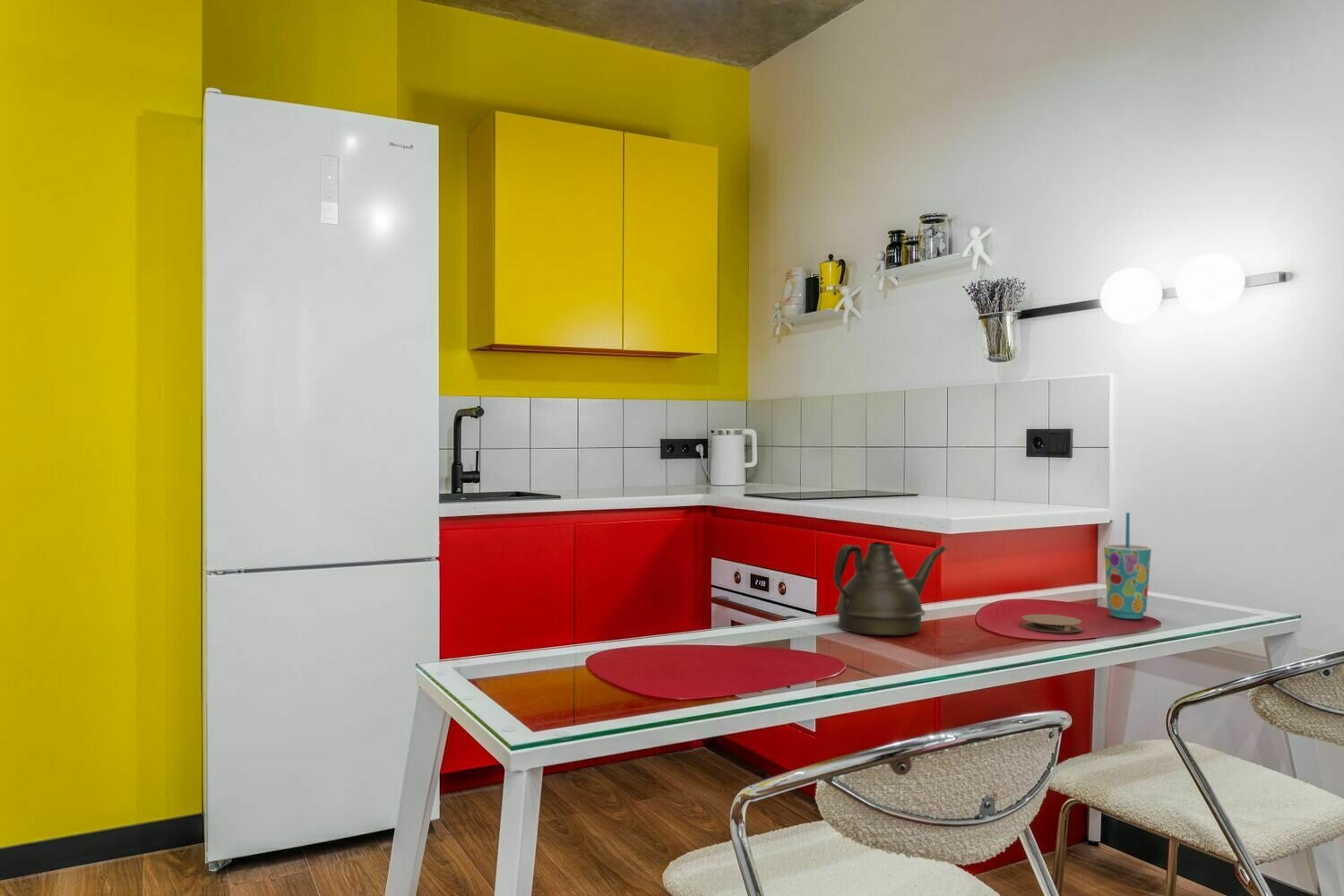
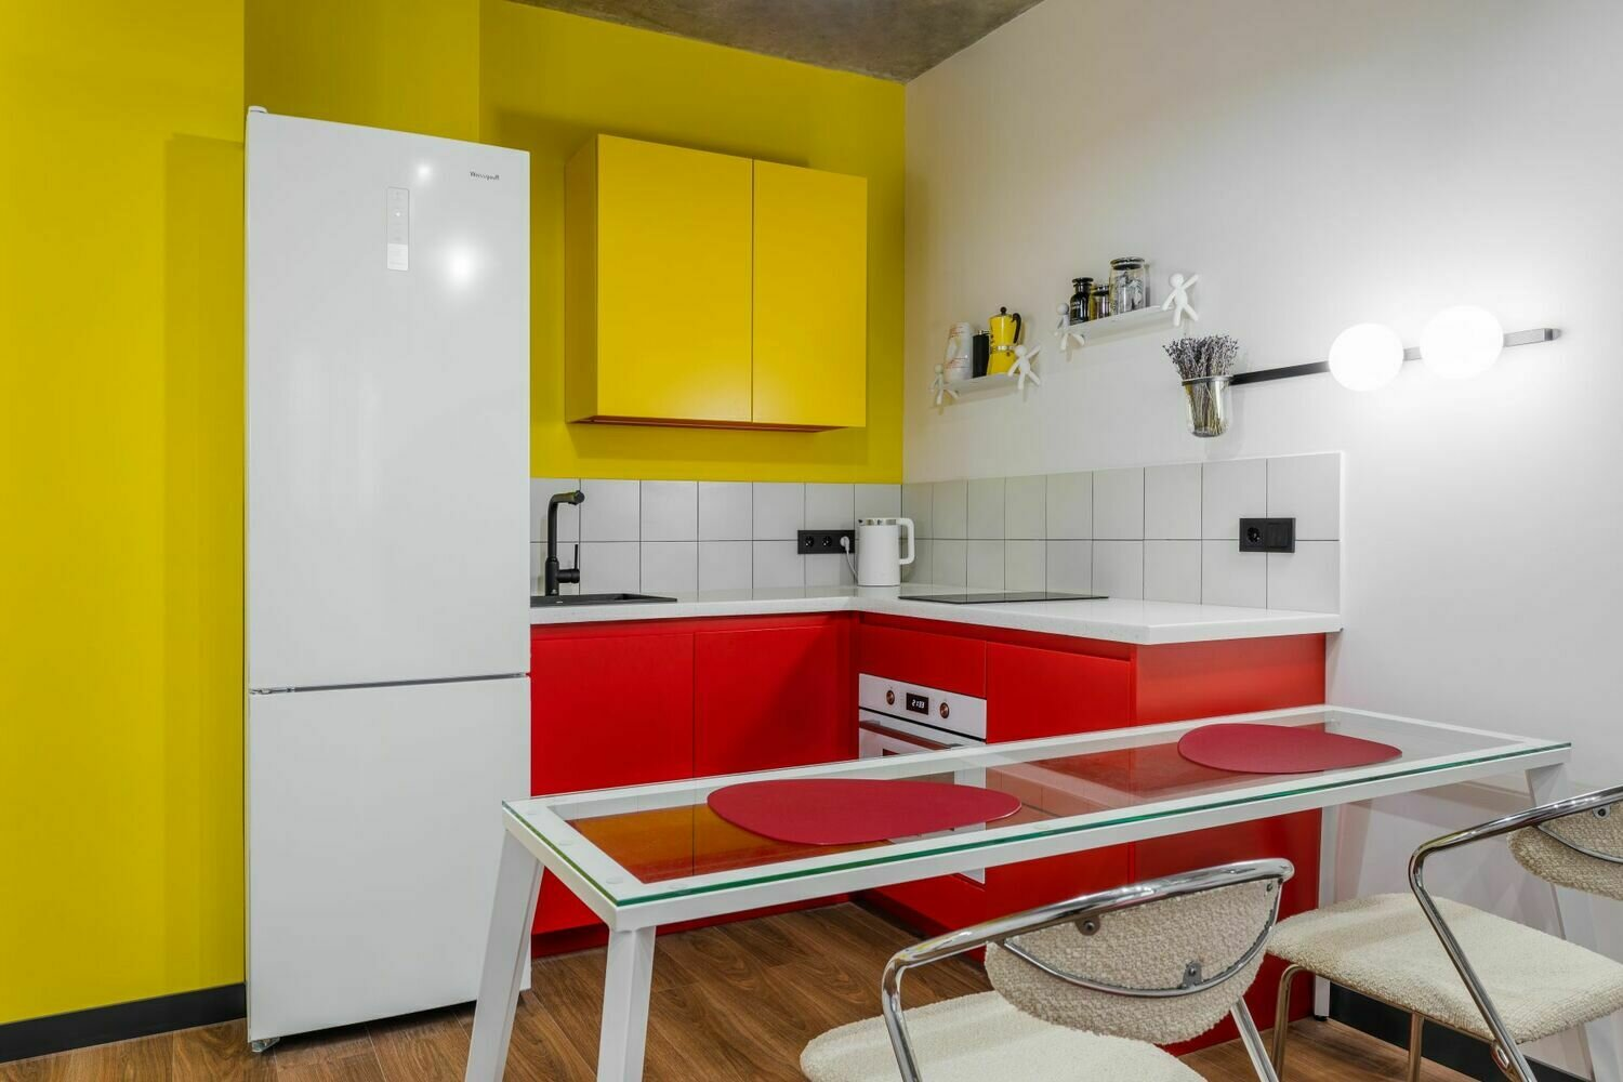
- coaster [1021,614,1082,633]
- teapot [832,541,947,636]
- cup [1103,512,1152,620]
